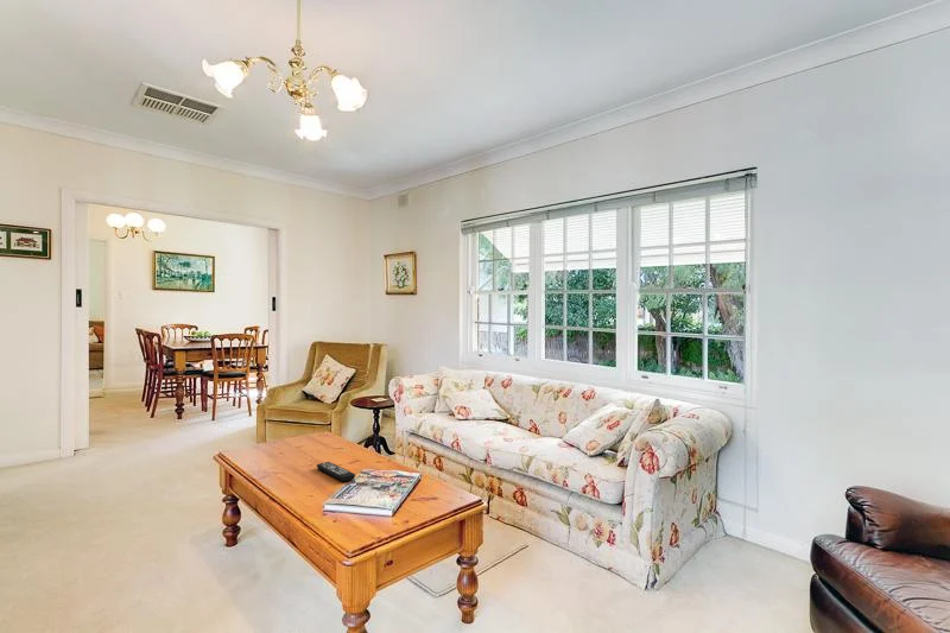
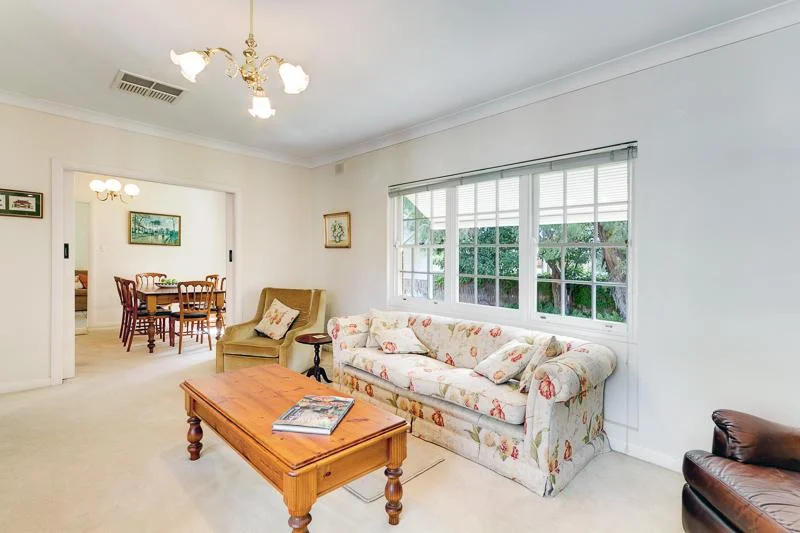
- remote control [316,461,356,482]
